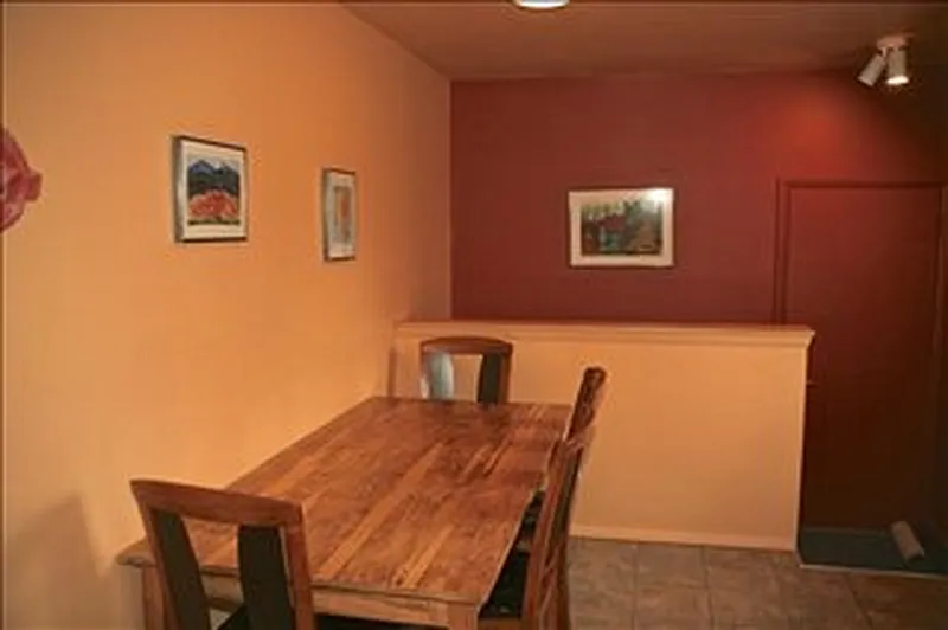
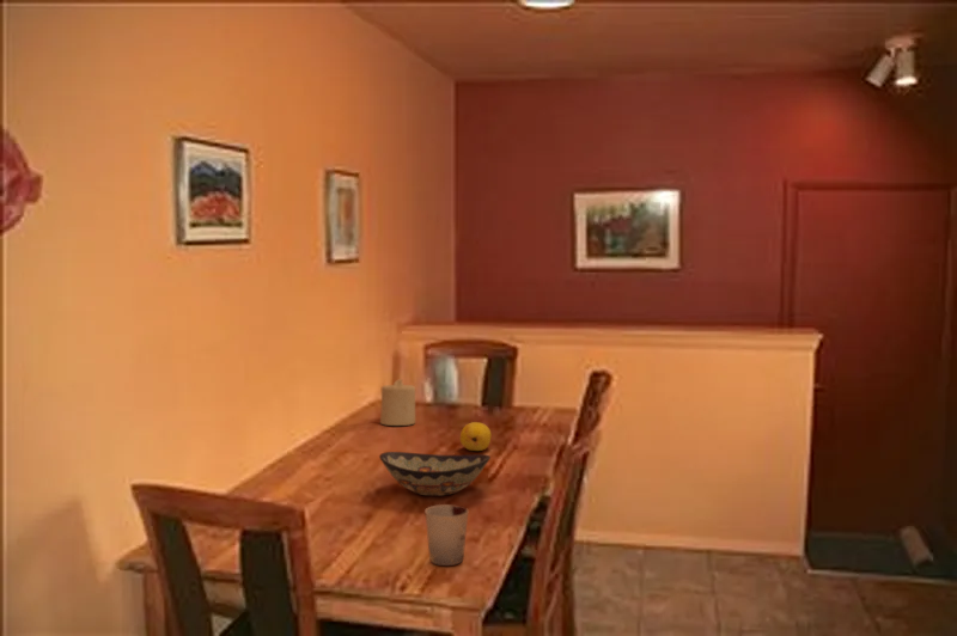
+ decorative bowl [378,451,492,497]
+ candle [379,378,416,427]
+ fruit [459,421,492,452]
+ cup [423,503,470,567]
